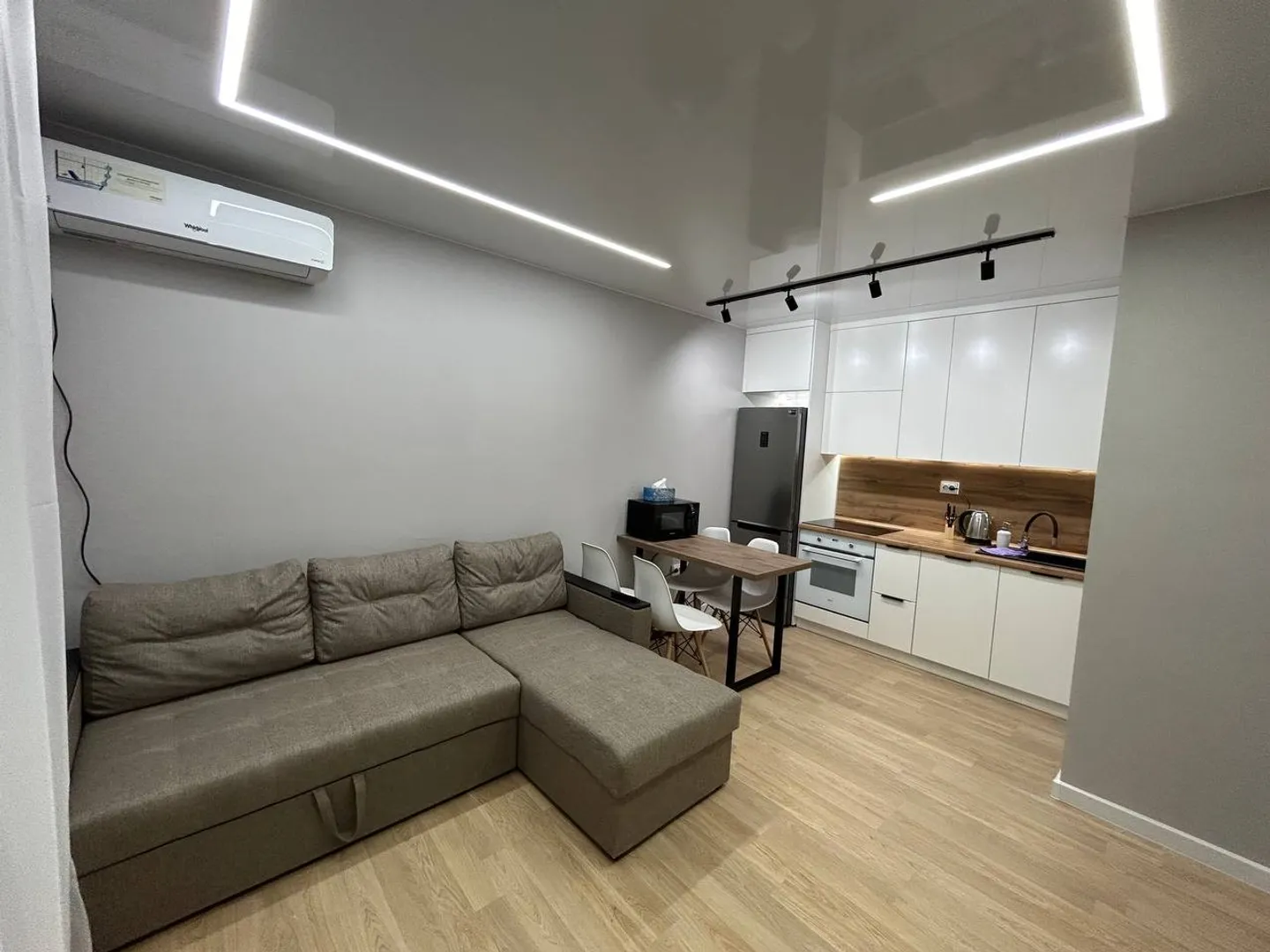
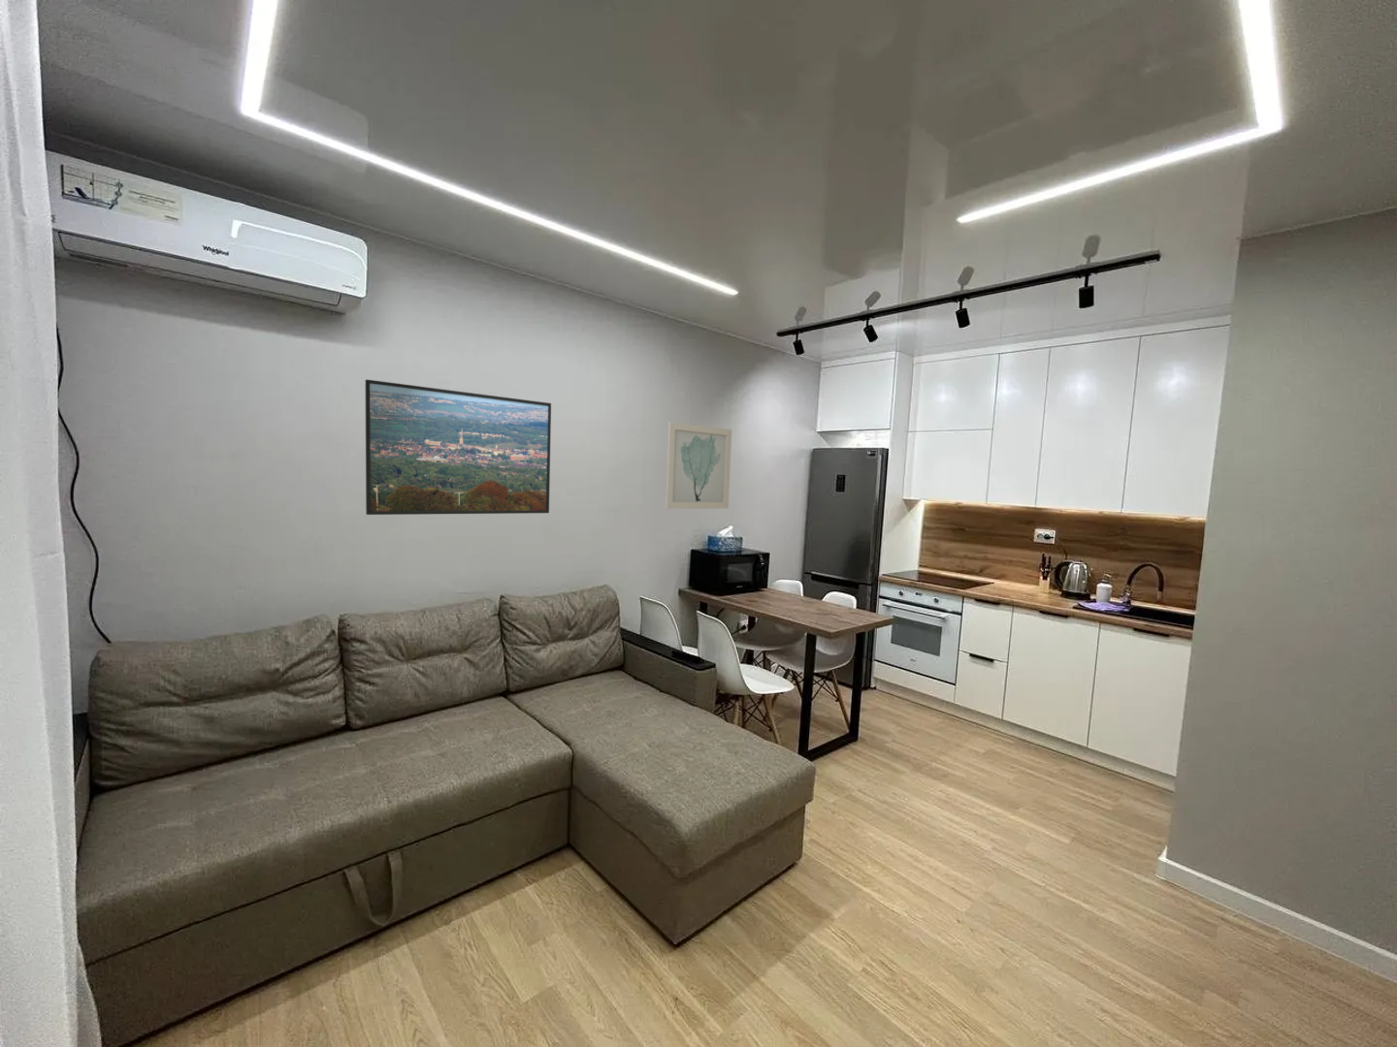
+ wall art [664,421,733,510]
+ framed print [365,379,552,516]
